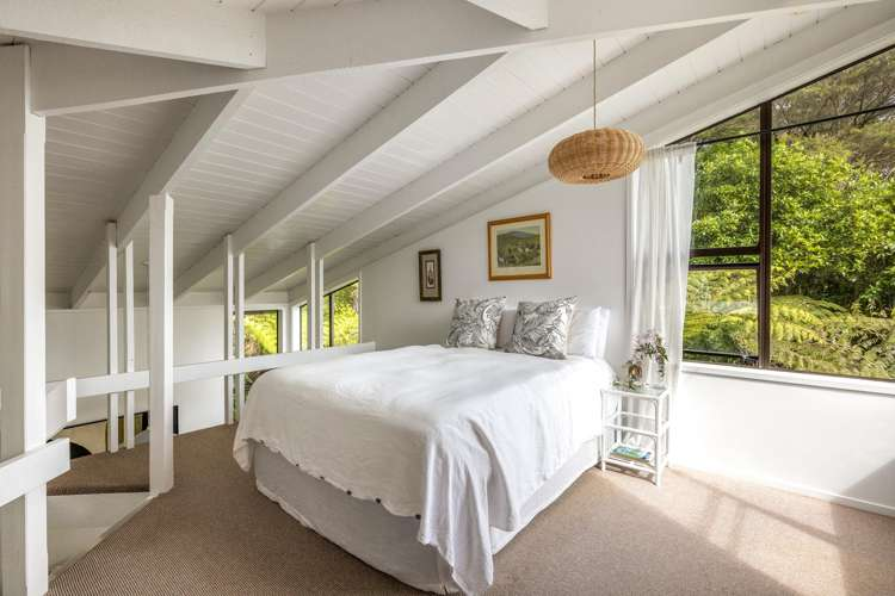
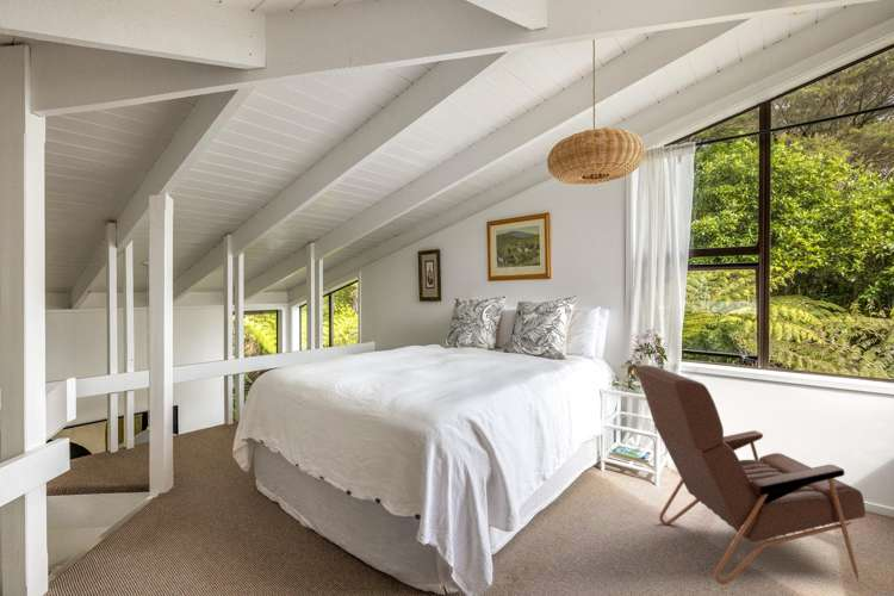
+ armchair [634,365,867,585]
